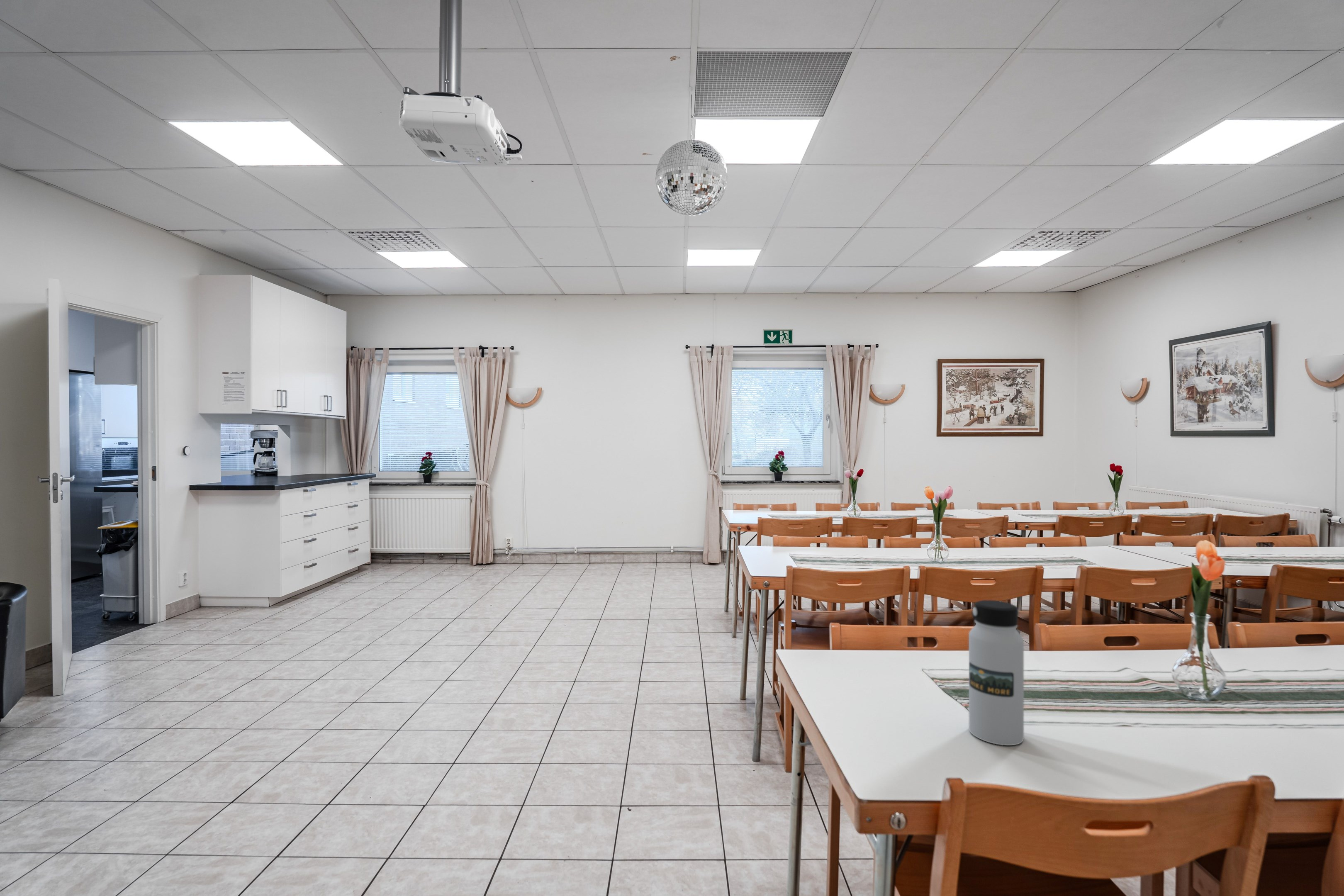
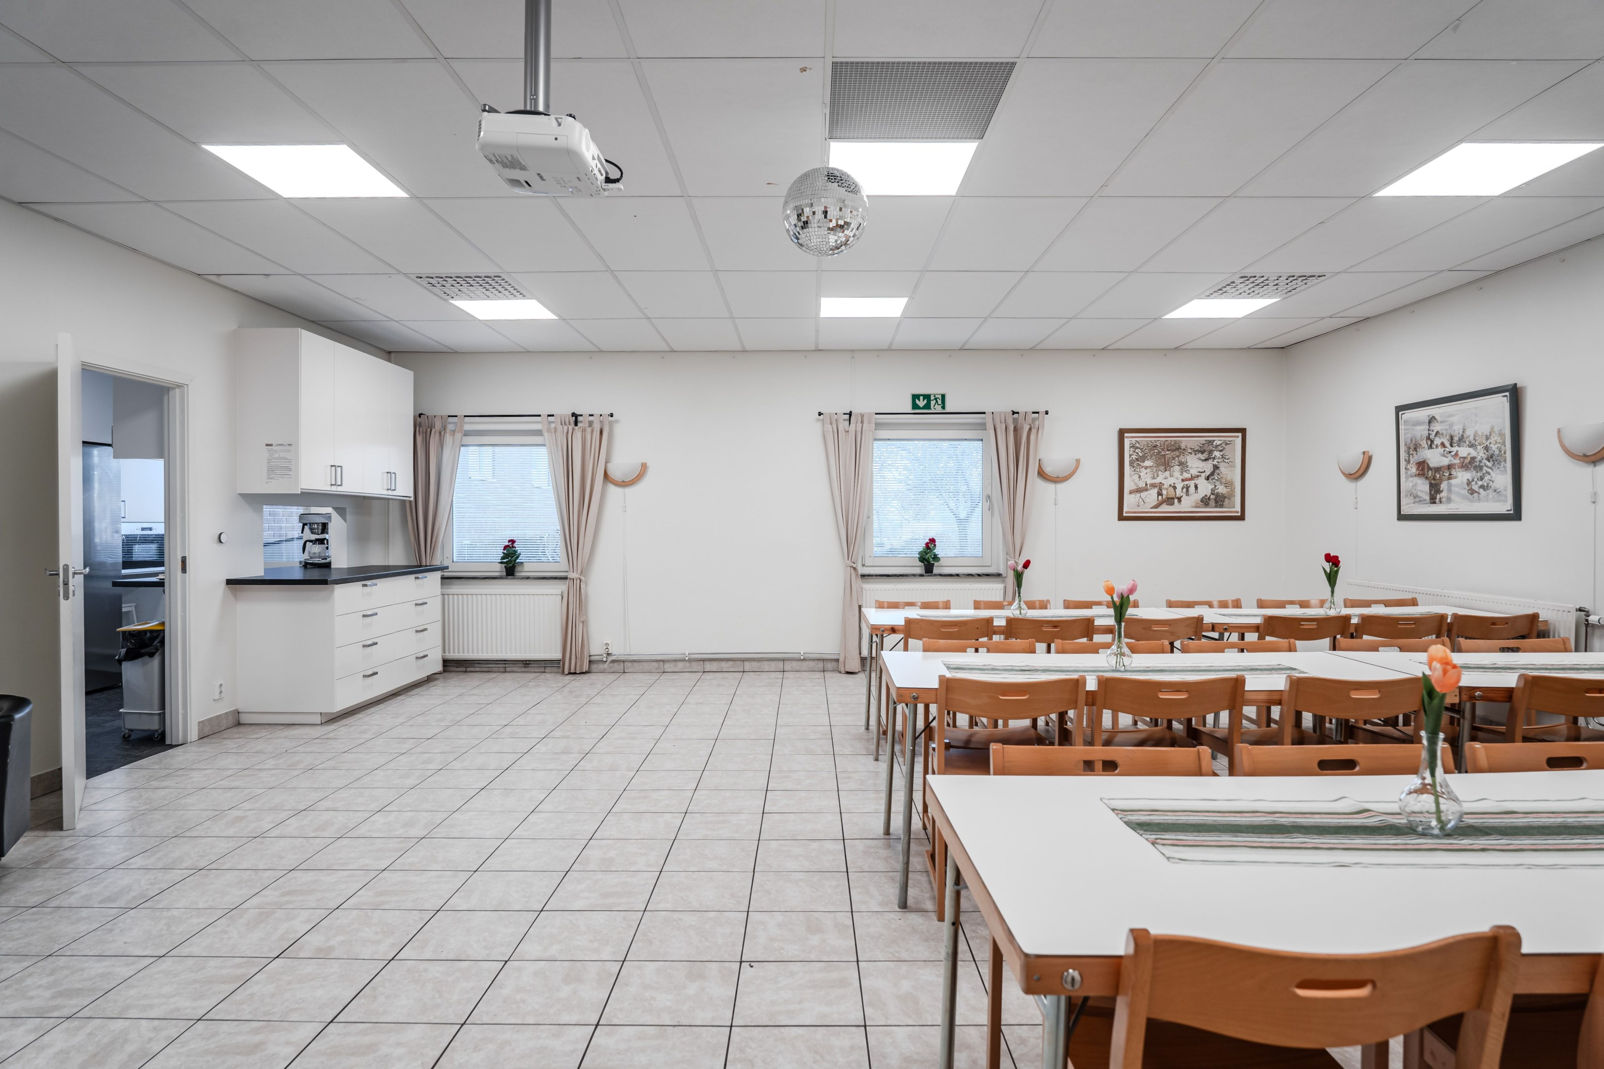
- water bottle [968,600,1024,746]
